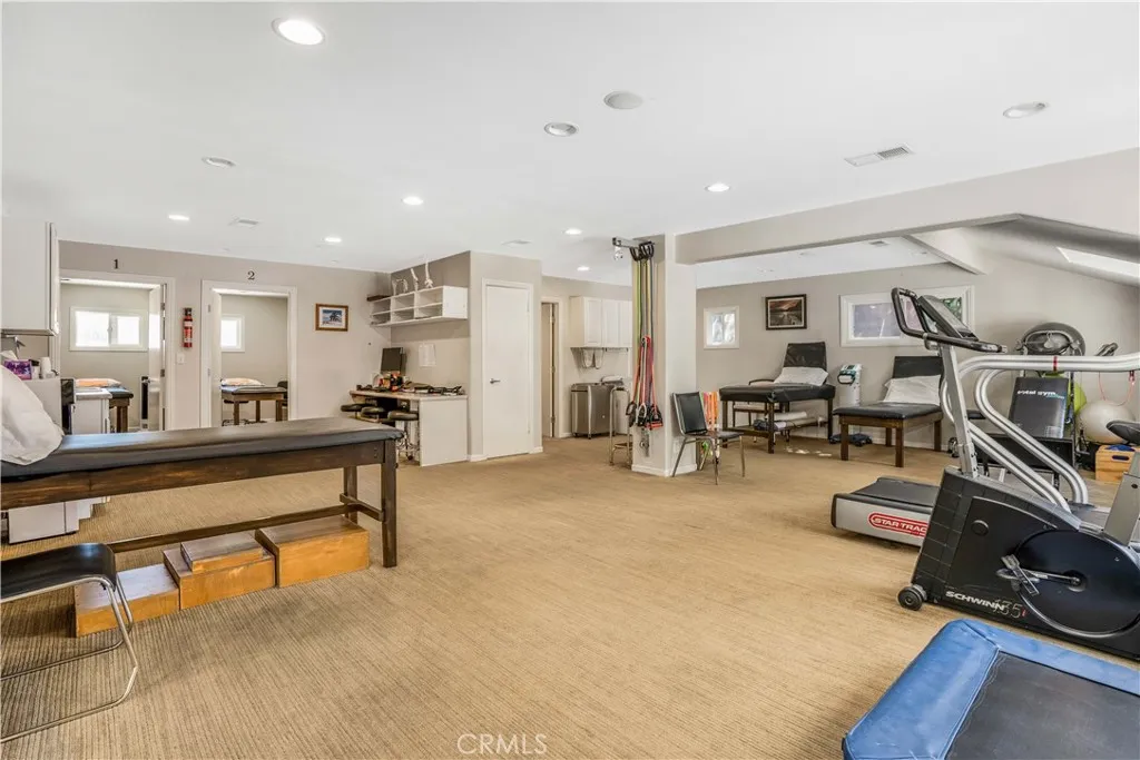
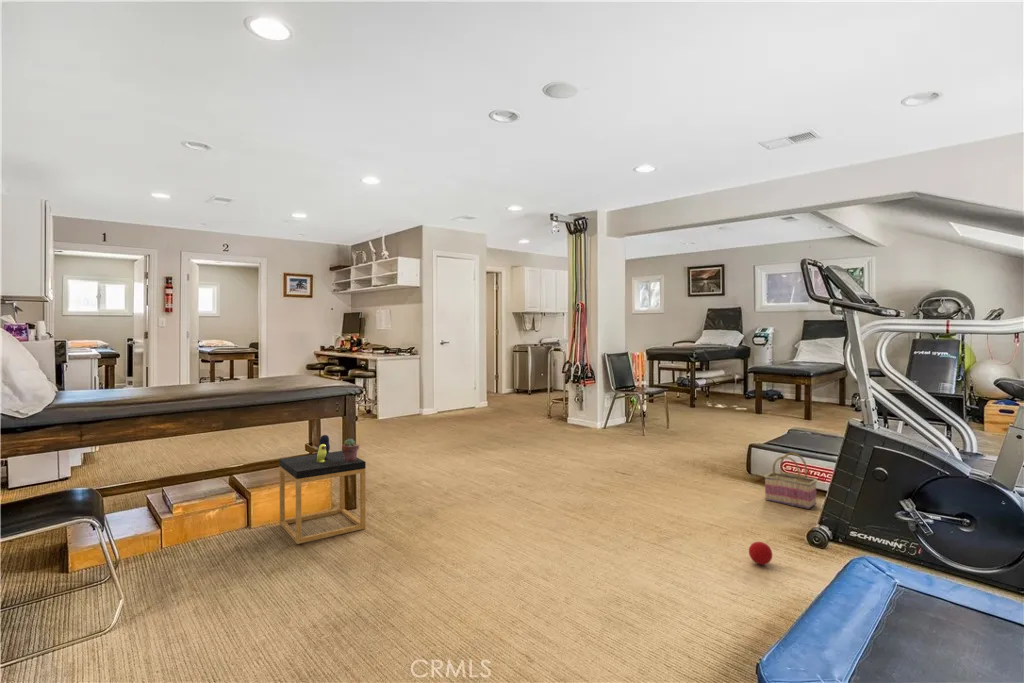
+ basket [763,452,818,510]
+ side table [278,434,367,545]
+ ball [748,541,773,566]
+ potted succulent [341,438,360,462]
